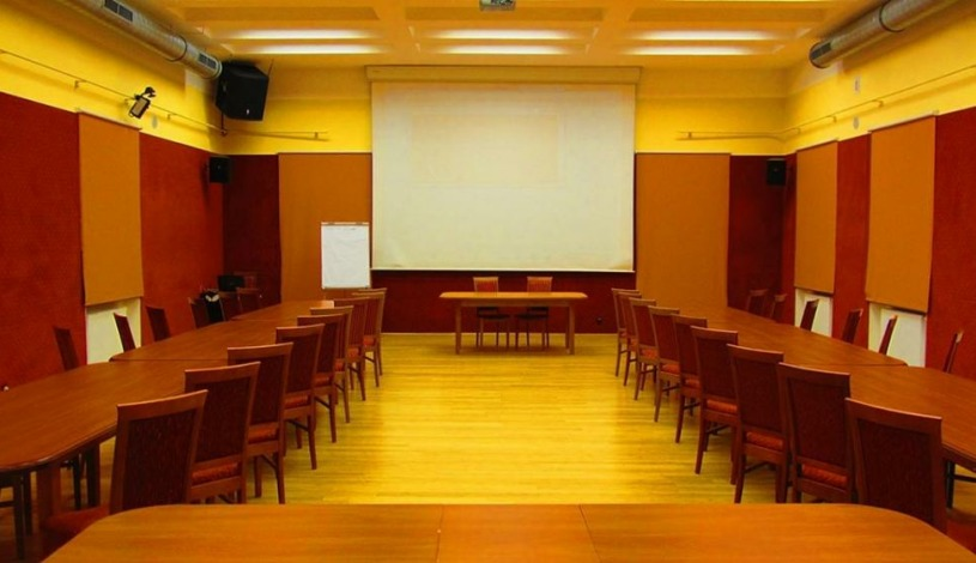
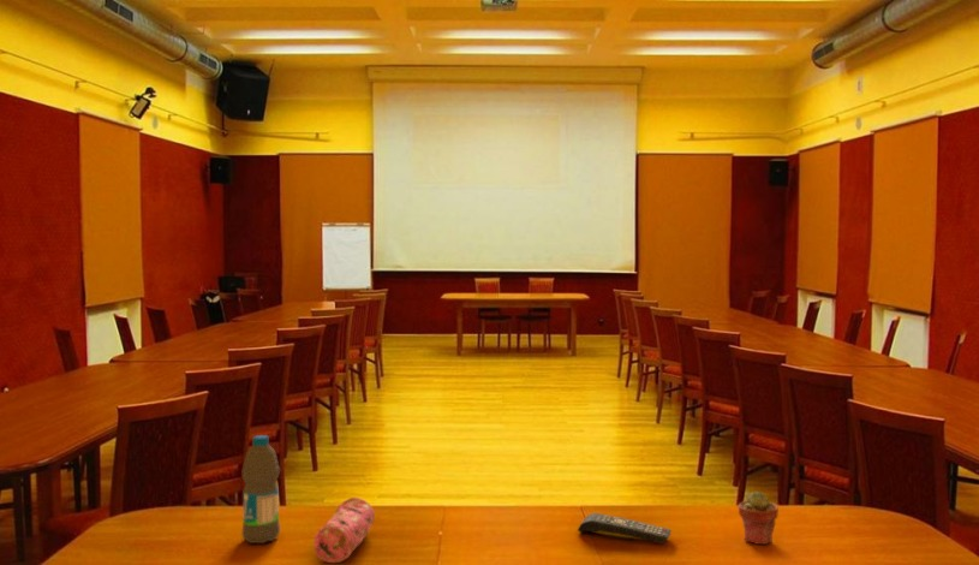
+ potted succulent [738,490,780,546]
+ water bottle [241,434,281,545]
+ pencil case [312,496,376,564]
+ remote control [577,512,673,545]
